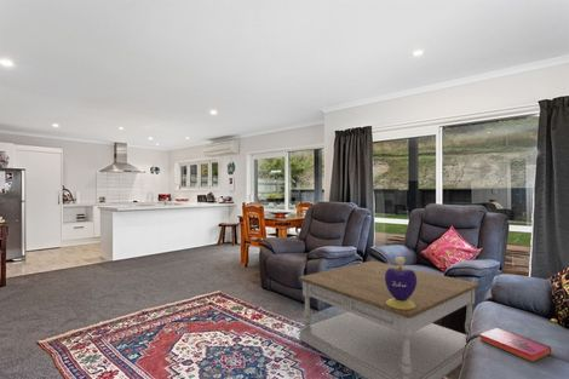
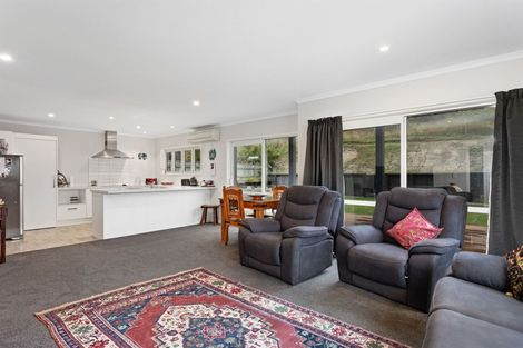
- decorative container [385,255,416,310]
- coffee table [298,259,481,379]
- hardback book [478,327,552,363]
